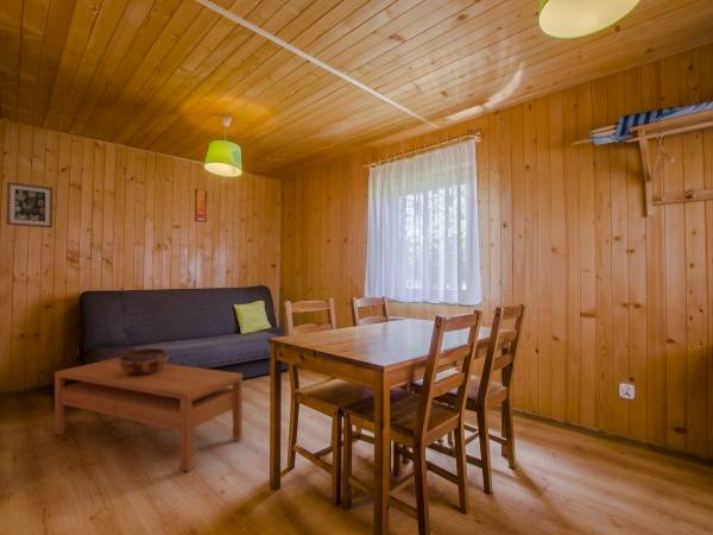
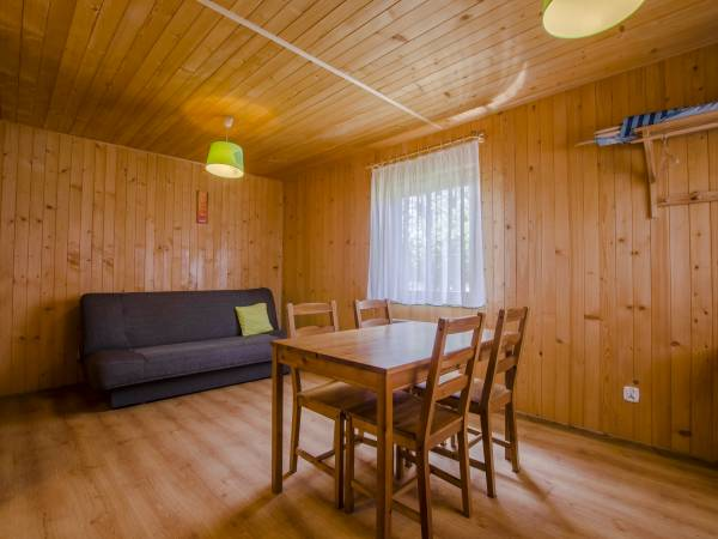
- wall art [5,181,55,229]
- decorative bowl [118,347,169,376]
- coffee table [53,357,244,473]
